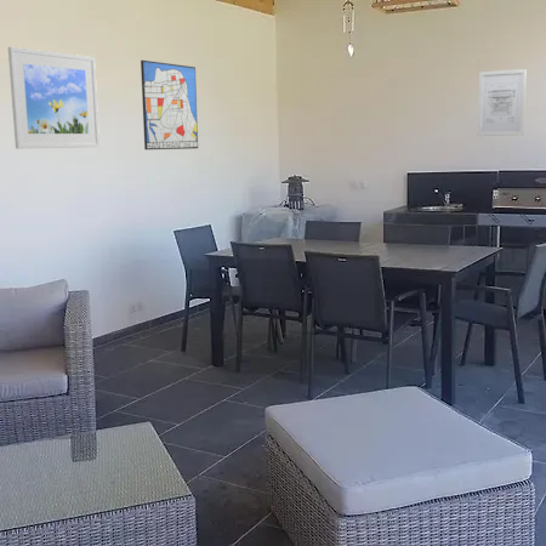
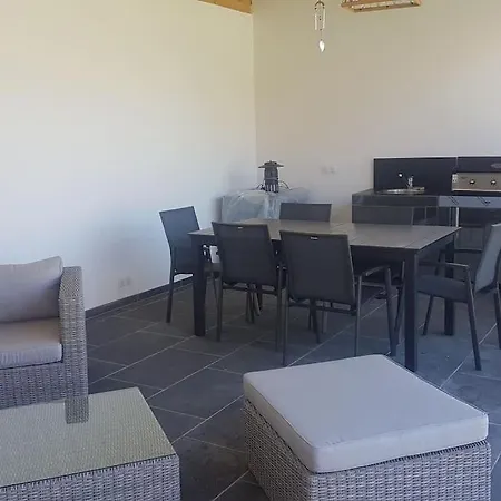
- wall art [476,68,528,137]
- wall art [140,59,199,150]
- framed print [7,46,101,150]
